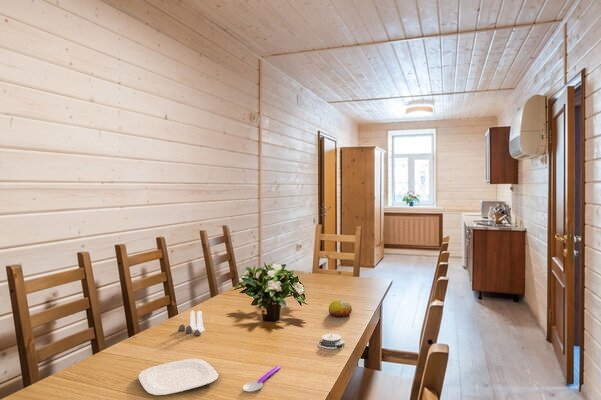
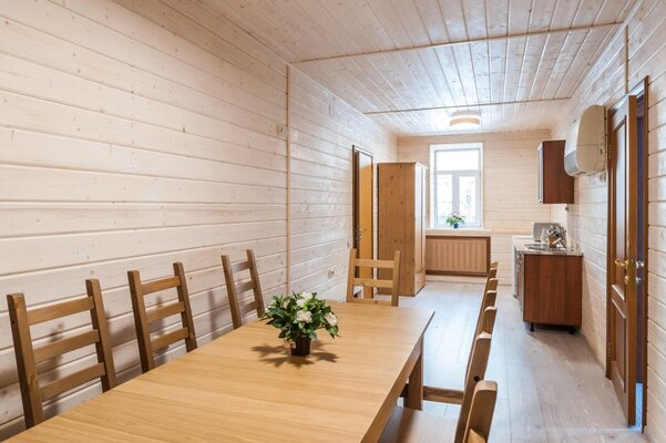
- architectural model [317,331,346,350]
- spoon [242,365,281,393]
- salt and pepper shaker set [177,309,205,337]
- plate [137,358,219,397]
- fruit [328,299,353,318]
